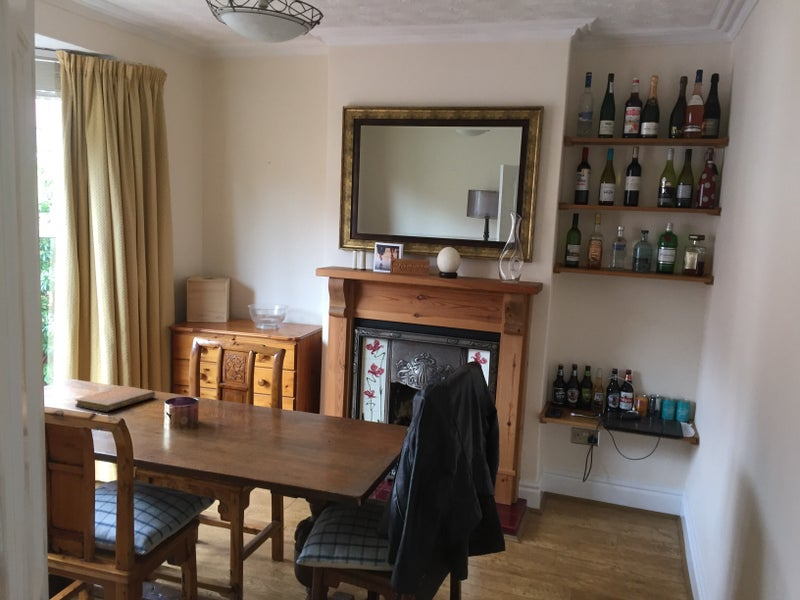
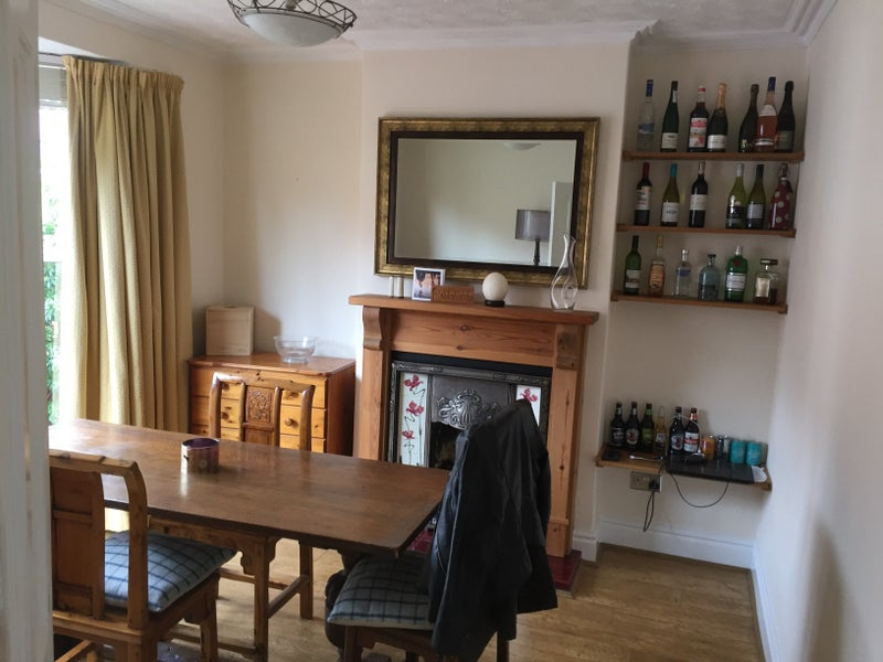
- notebook [74,385,156,413]
